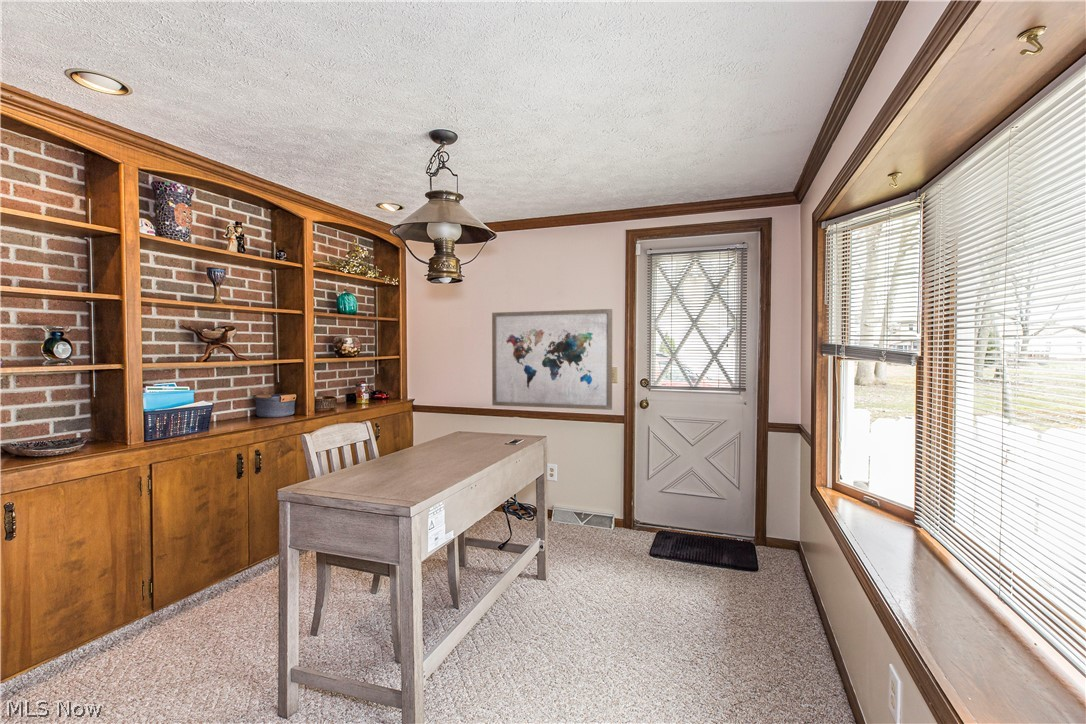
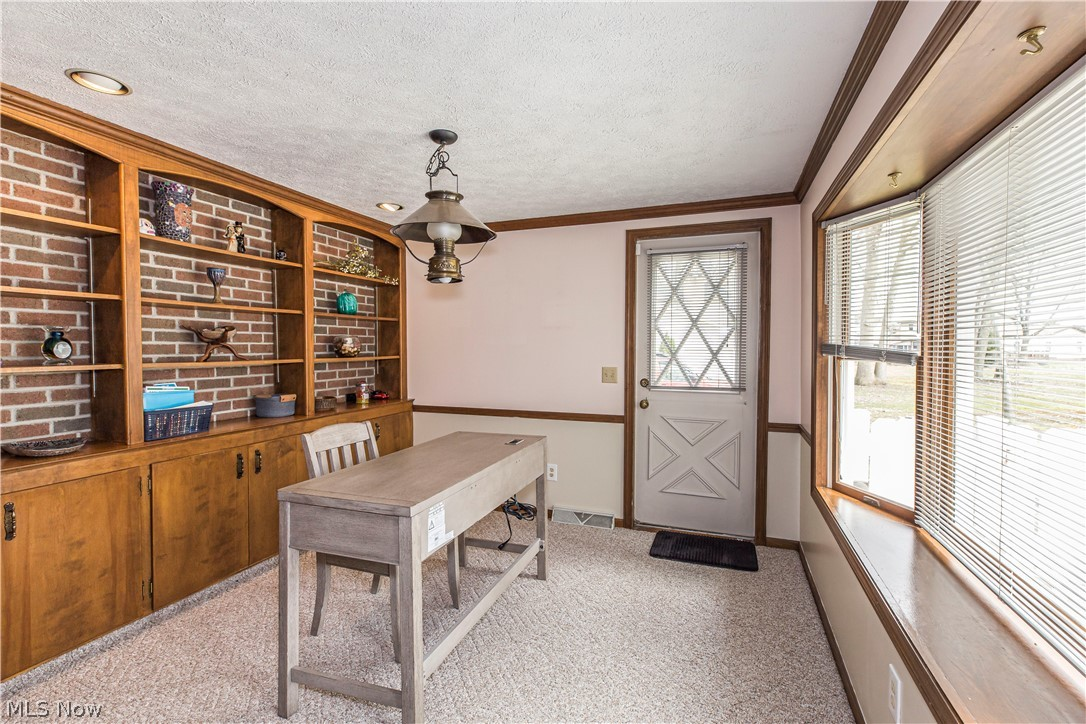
- wall art [491,308,613,411]
